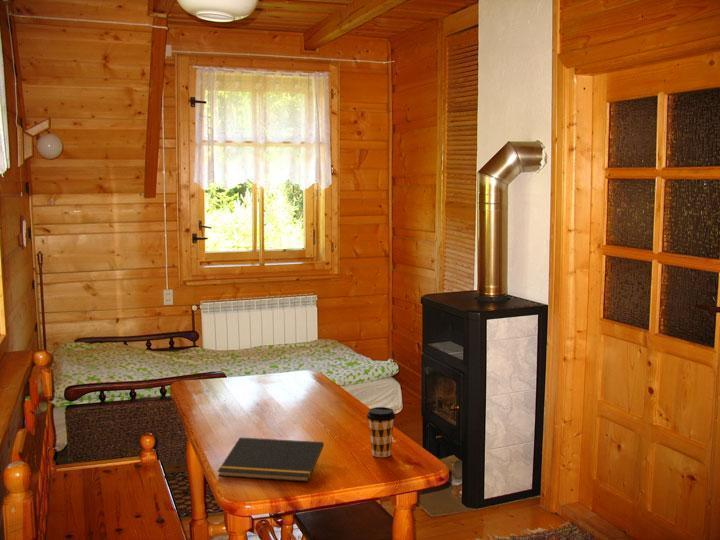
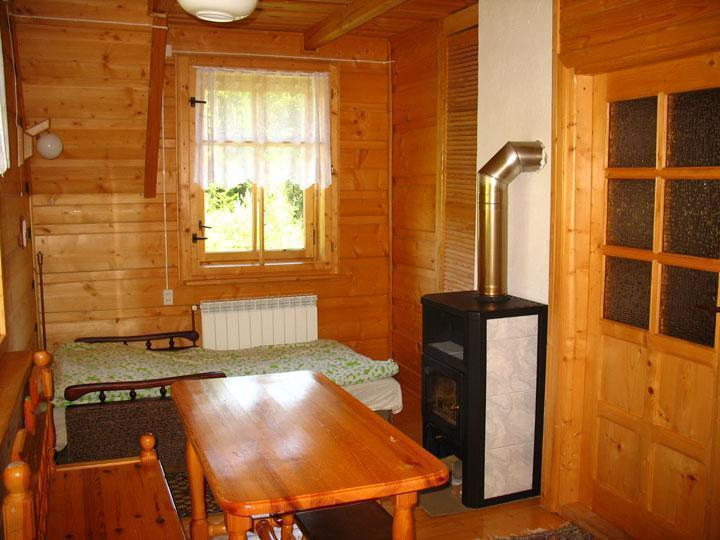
- coffee cup [366,406,397,458]
- notepad [217,437,325,483]
